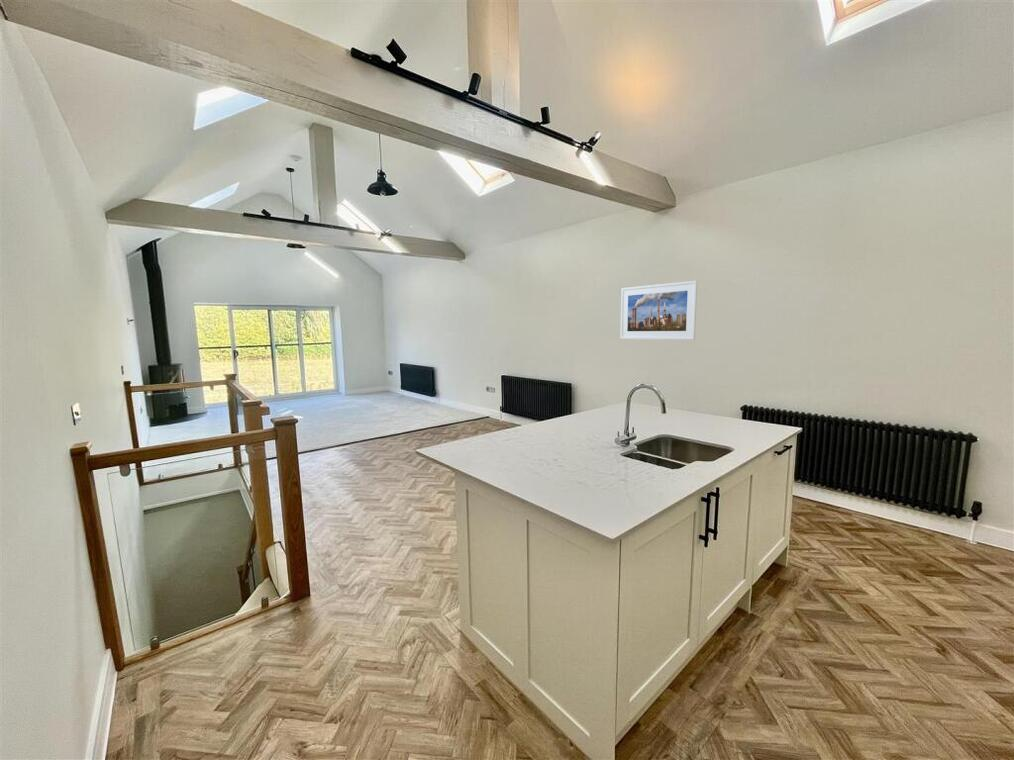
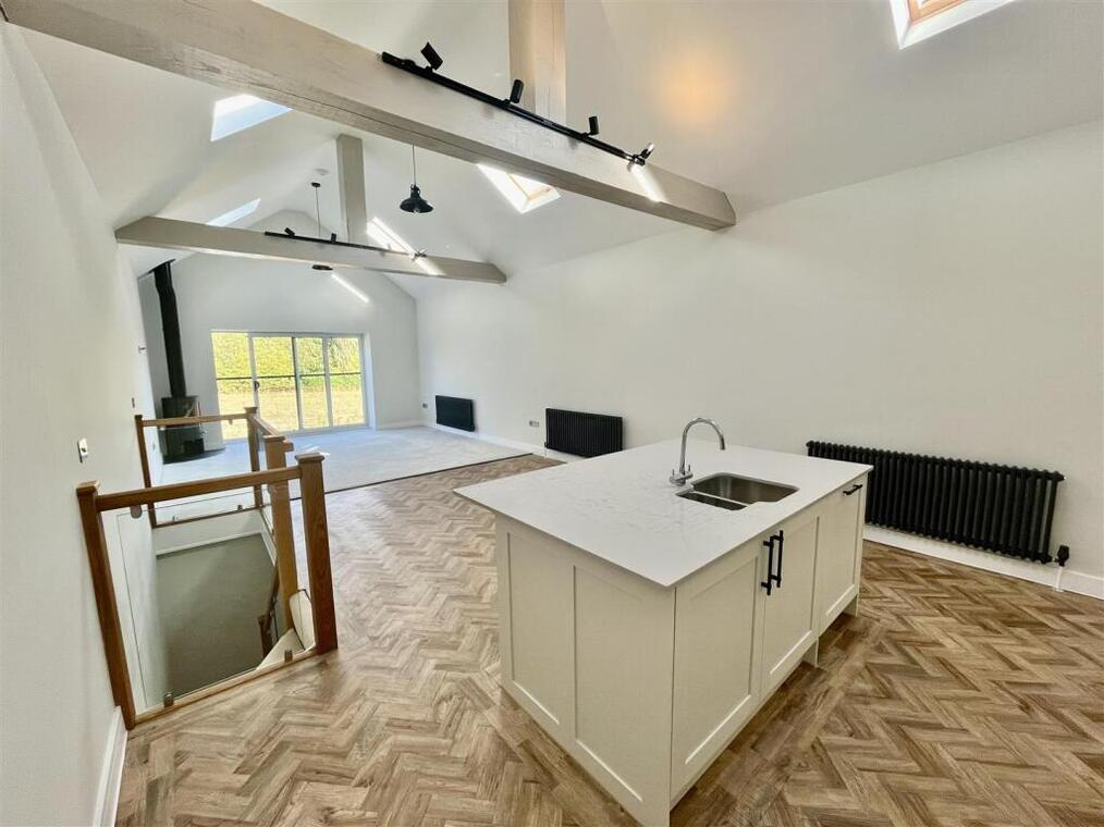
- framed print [620,280,698,341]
